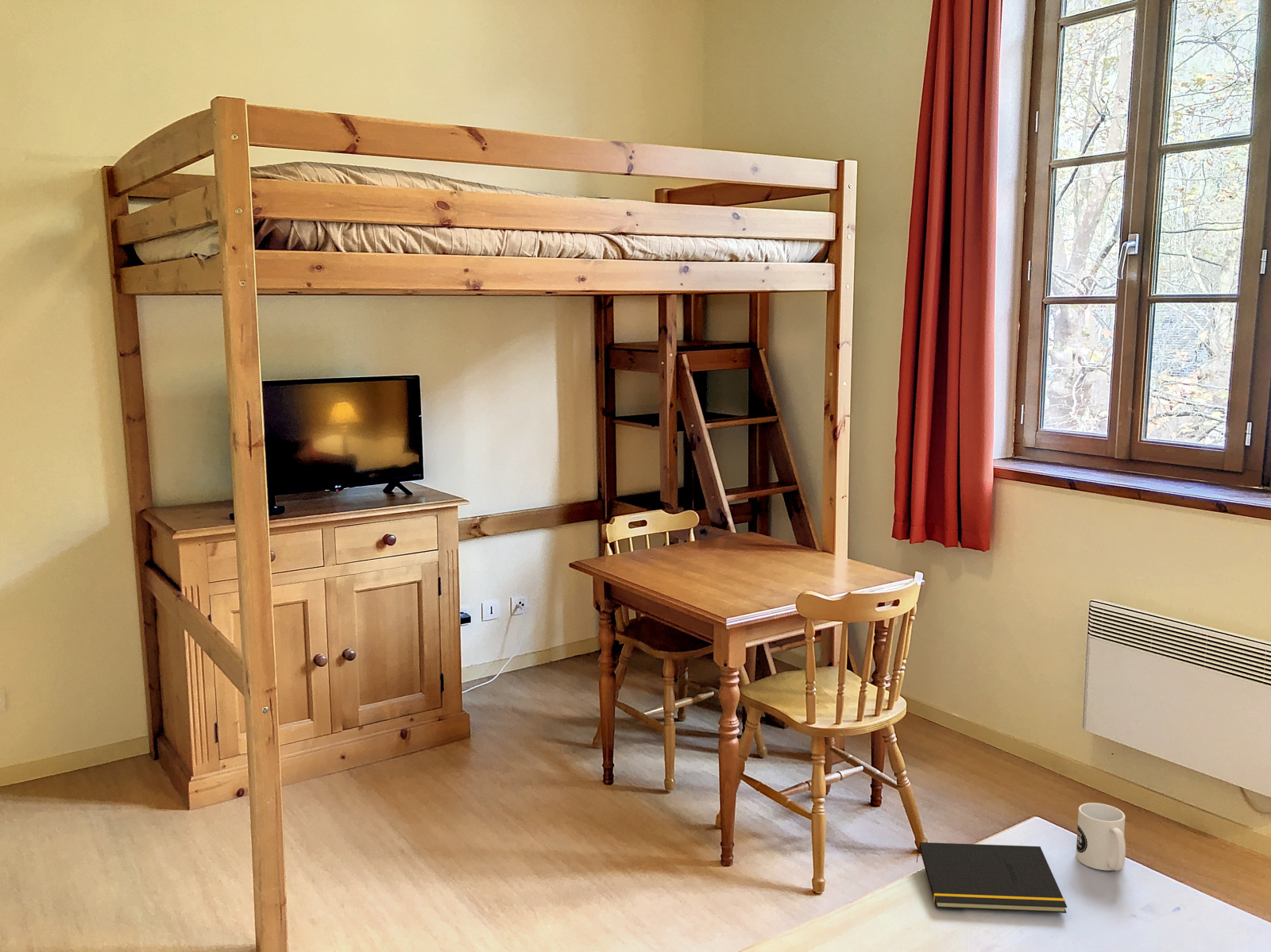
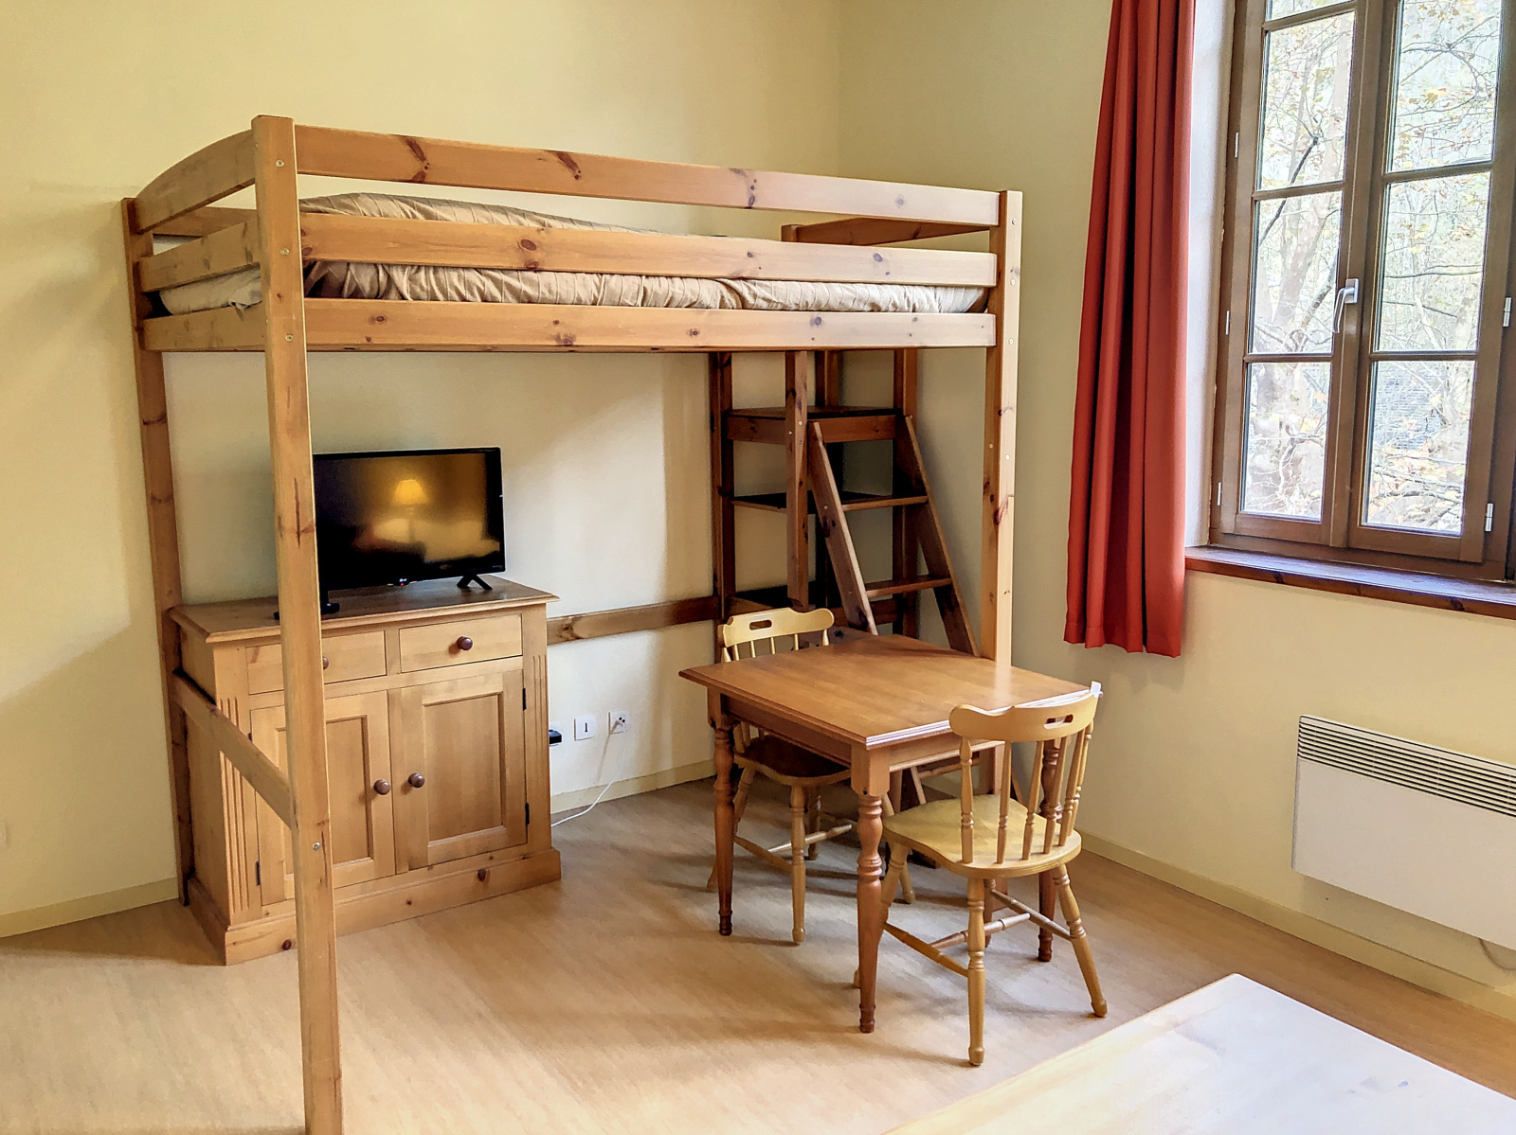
- notepad [916,842,1068,914]
- mug [1076,802,1126,871]
